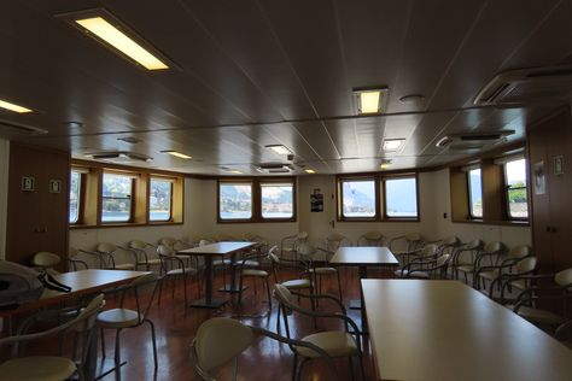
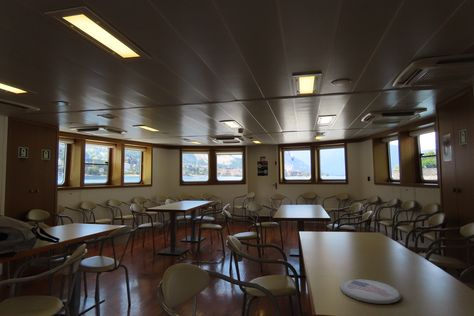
+ plate [339,278,402,305]
